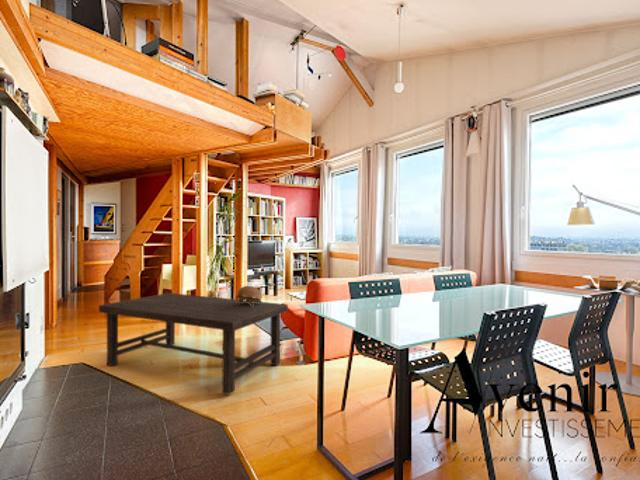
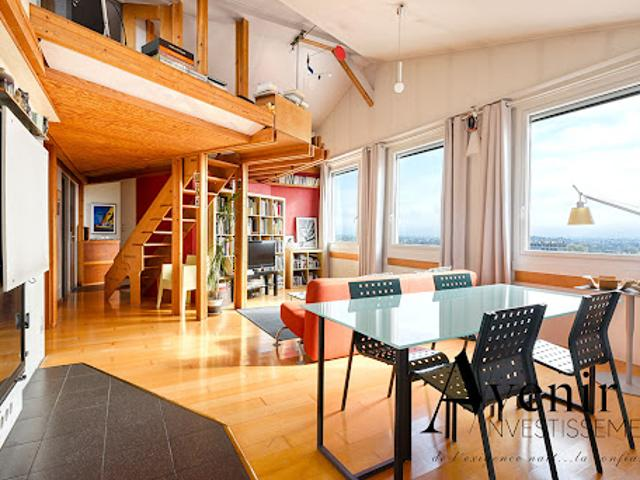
- coffee table [98,292,289,396]
- decorative bowl [235,285,263,306]
